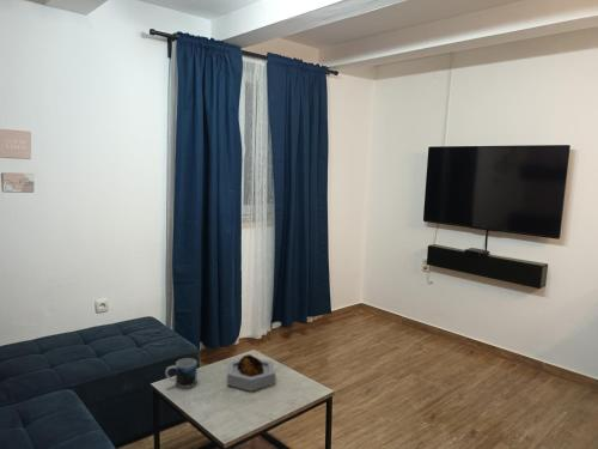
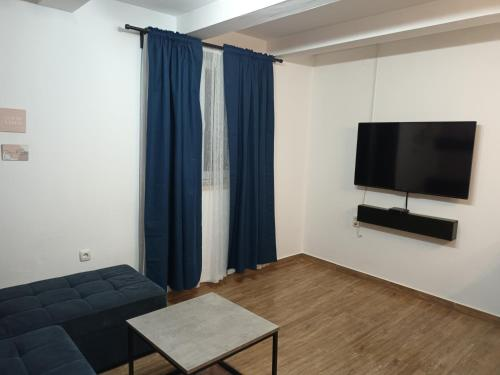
- decorative bowl [226,353,275,393]
- mug [165,357,199,389]
